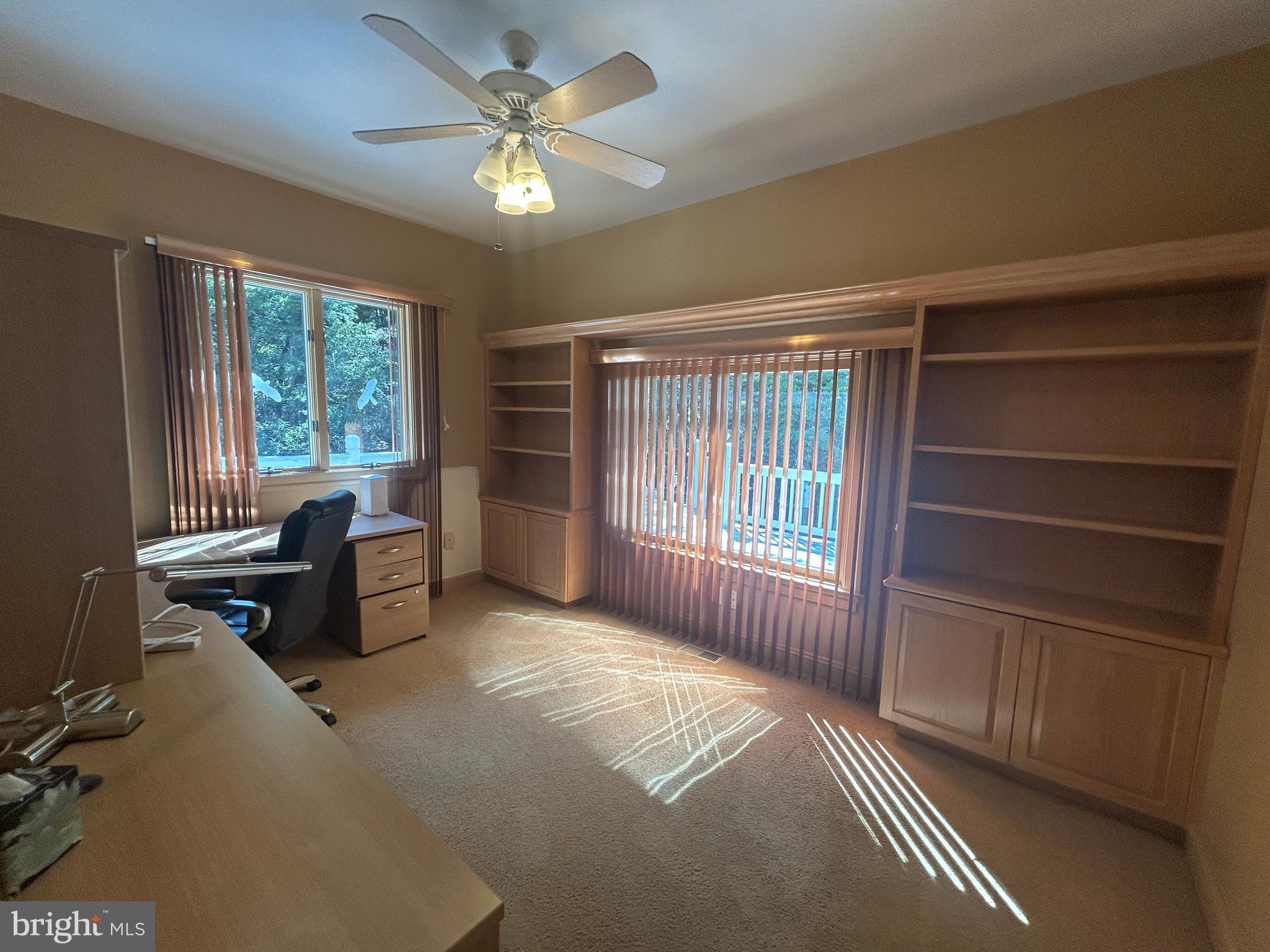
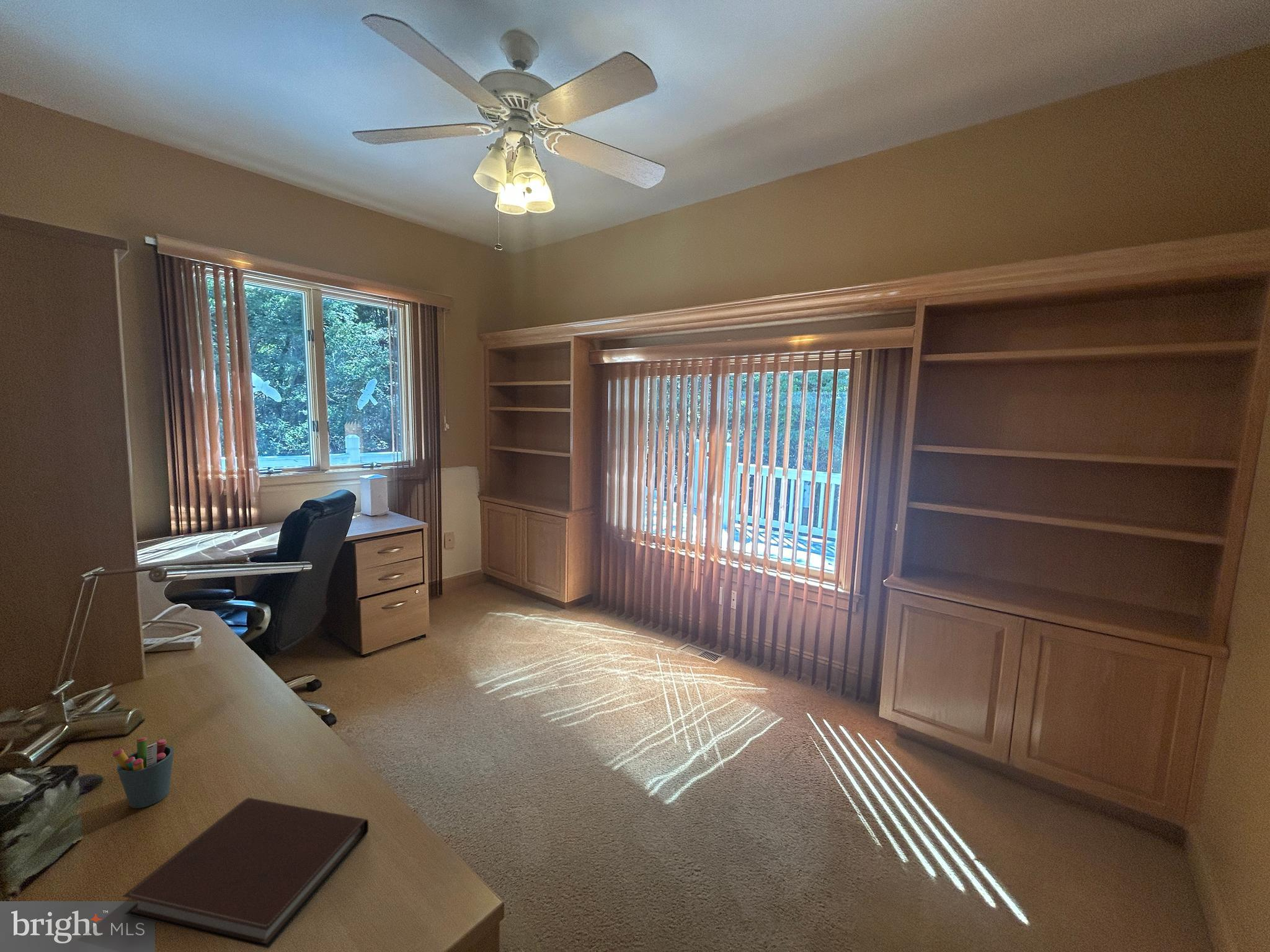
+ pen holder [112,737,174,809]
+ notebook [122,797,369,950]
